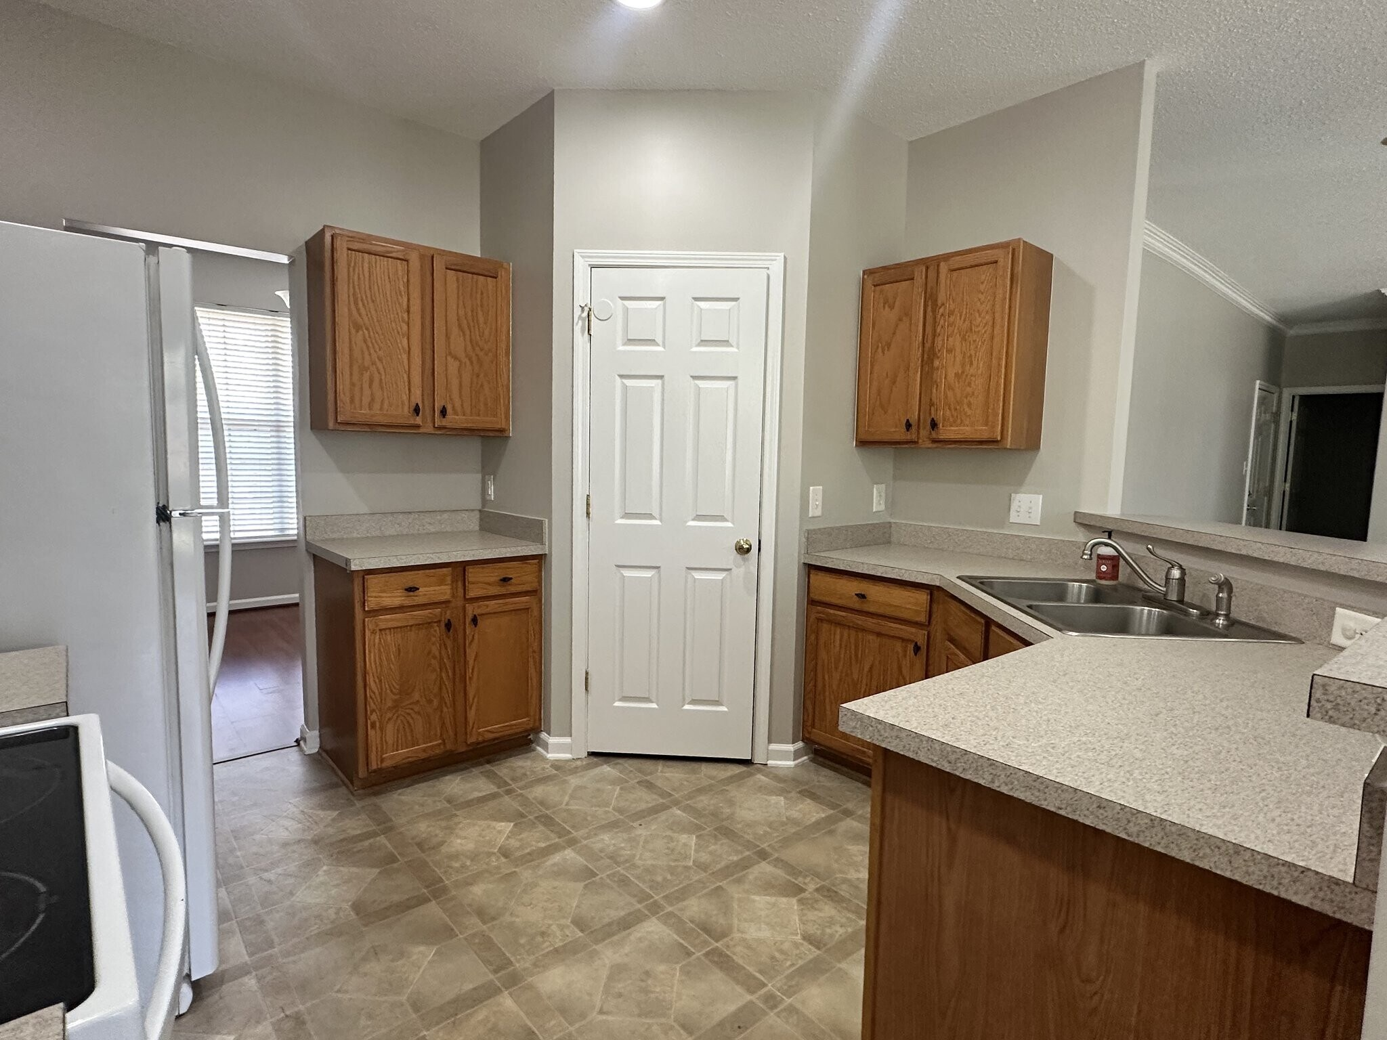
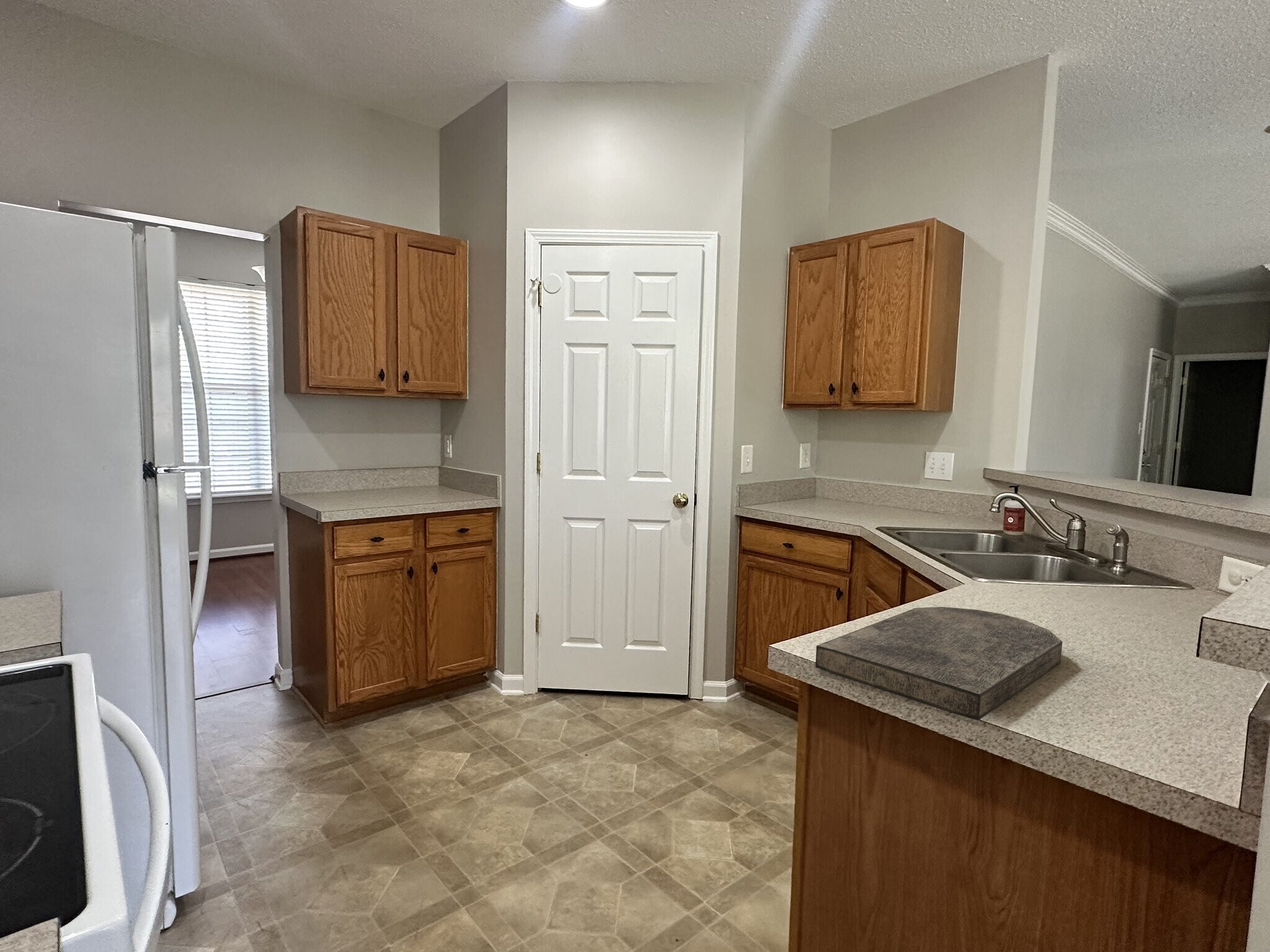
+ cutting board [815,606,1063,721]
